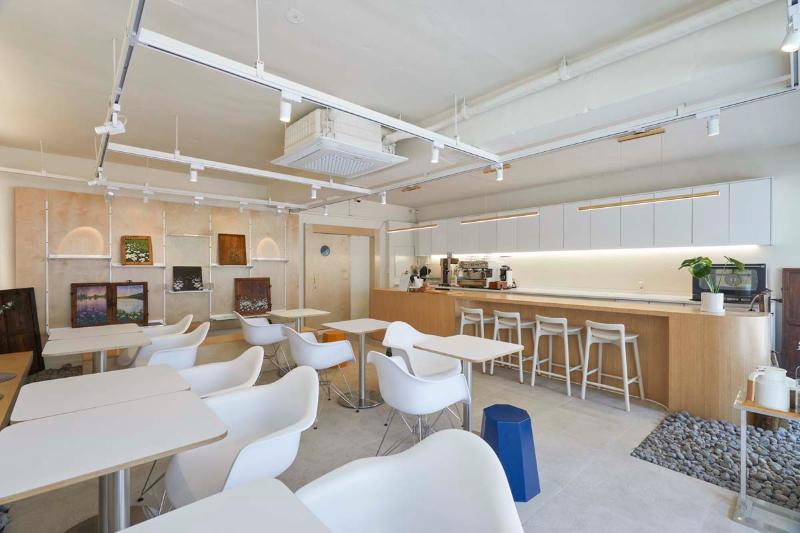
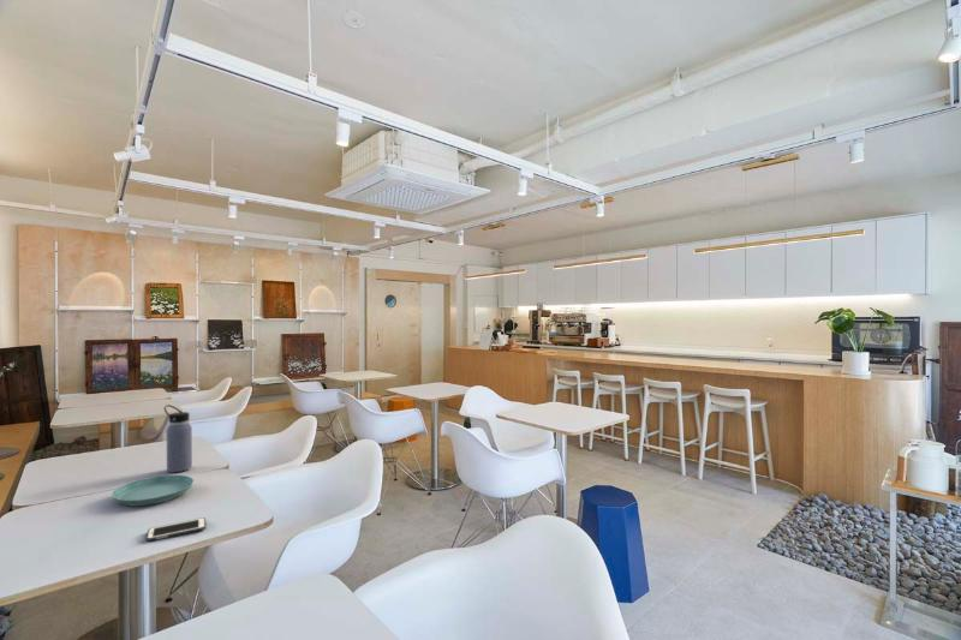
+ water bottle [163,403,193,473]
+ cell phone [145,516,207,543]
+ saucer [111,474,195,507]
